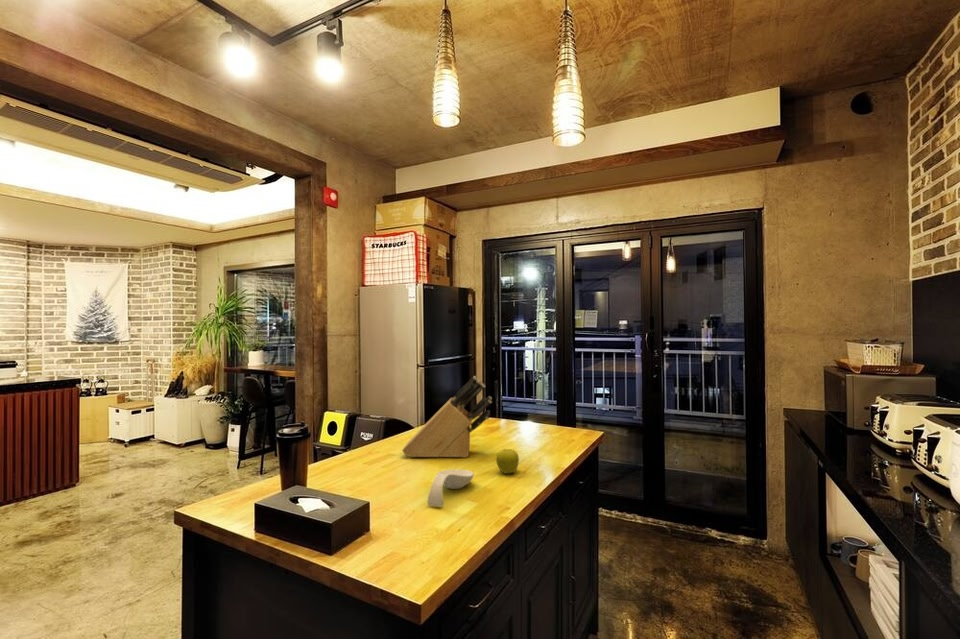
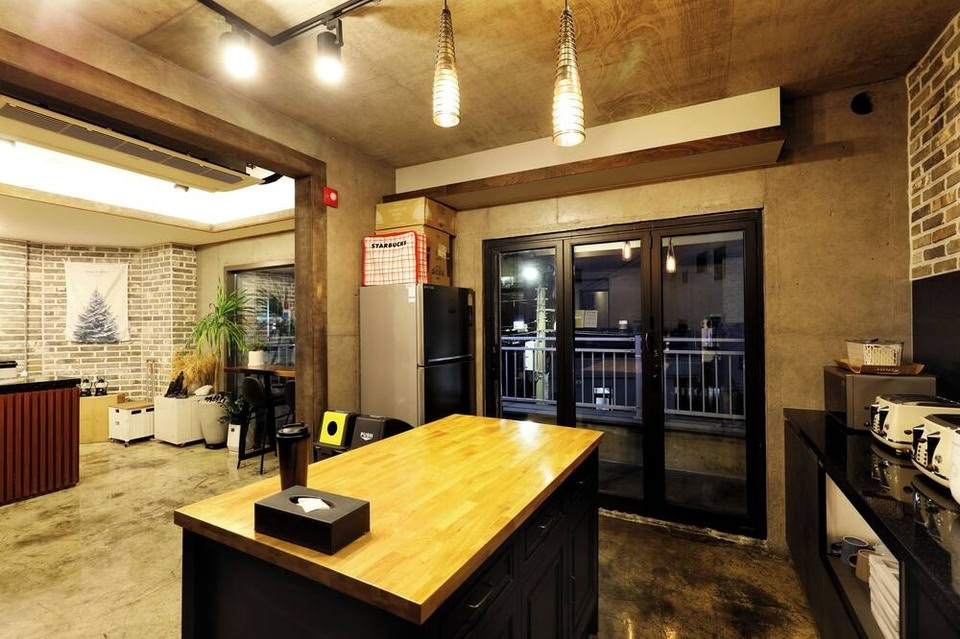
- spoon rest [426,468,475,507]
- fruit [495,448,520,475]
- knife block [401,375,493,459]
